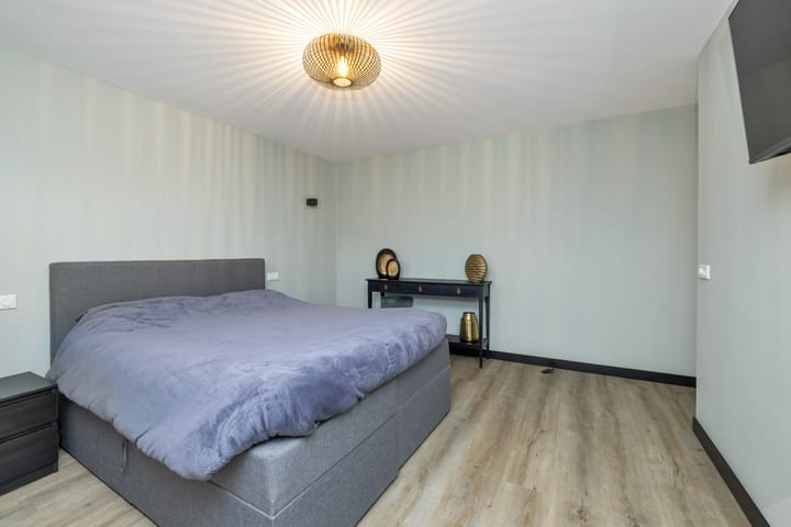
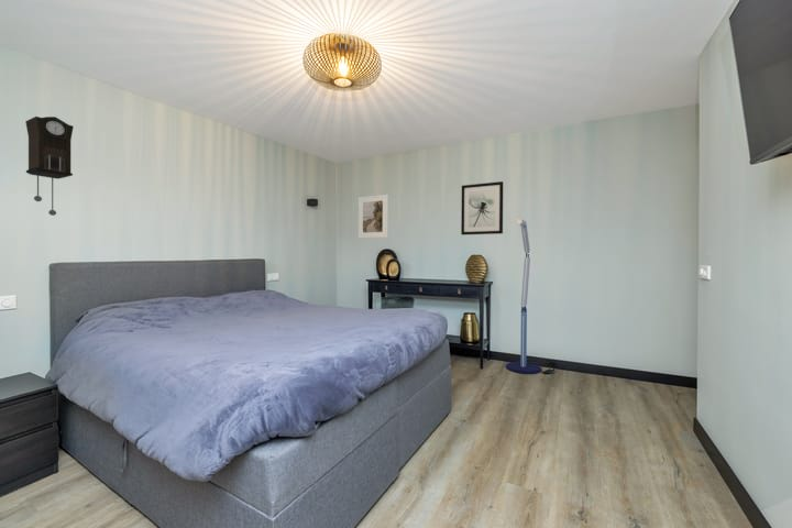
+ wall art [460,180,504,235]
+ floor lamp [505,218,543,375]
+ pendulum clock [24,116,75,217]
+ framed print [358,194,389,240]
